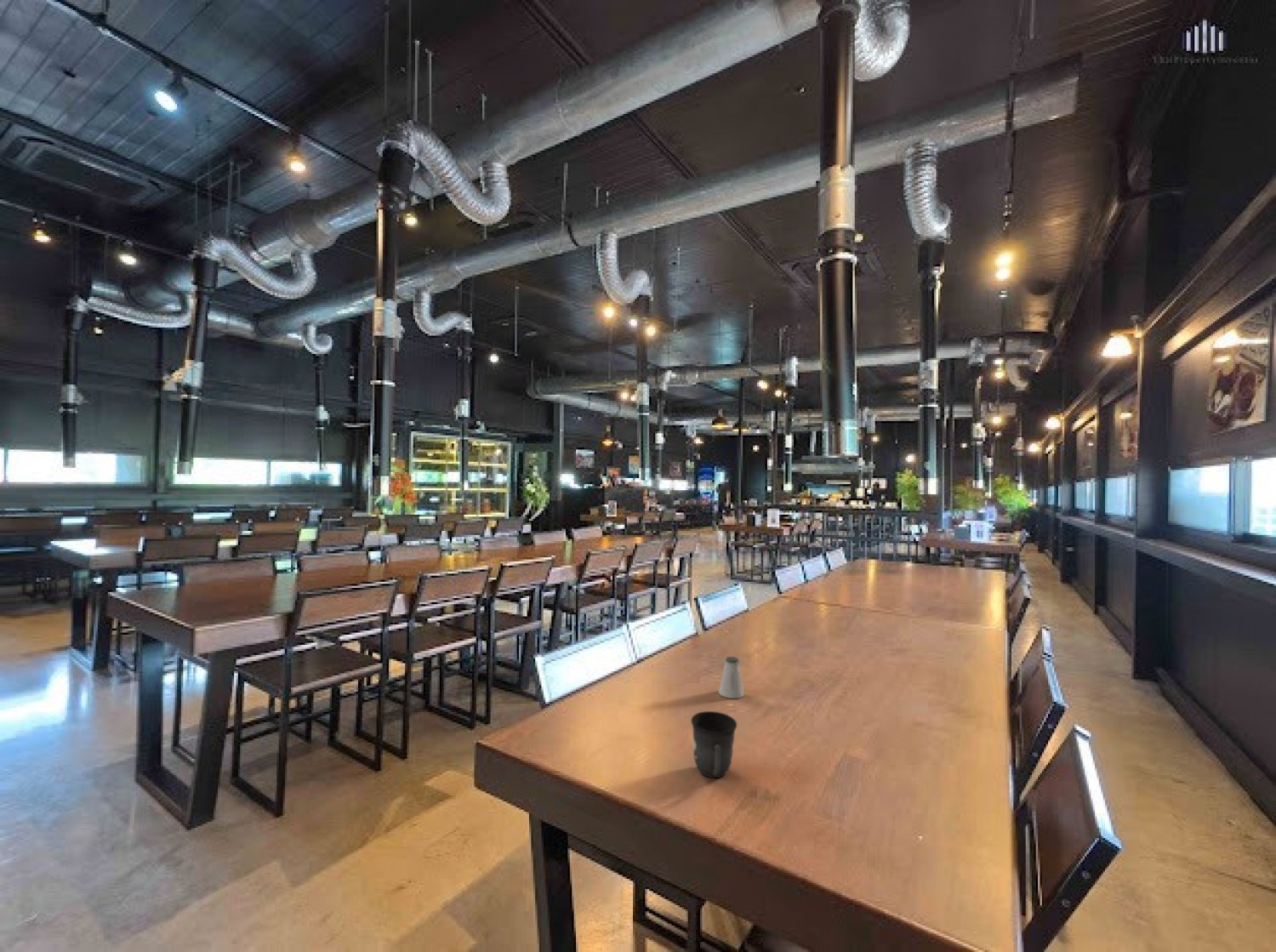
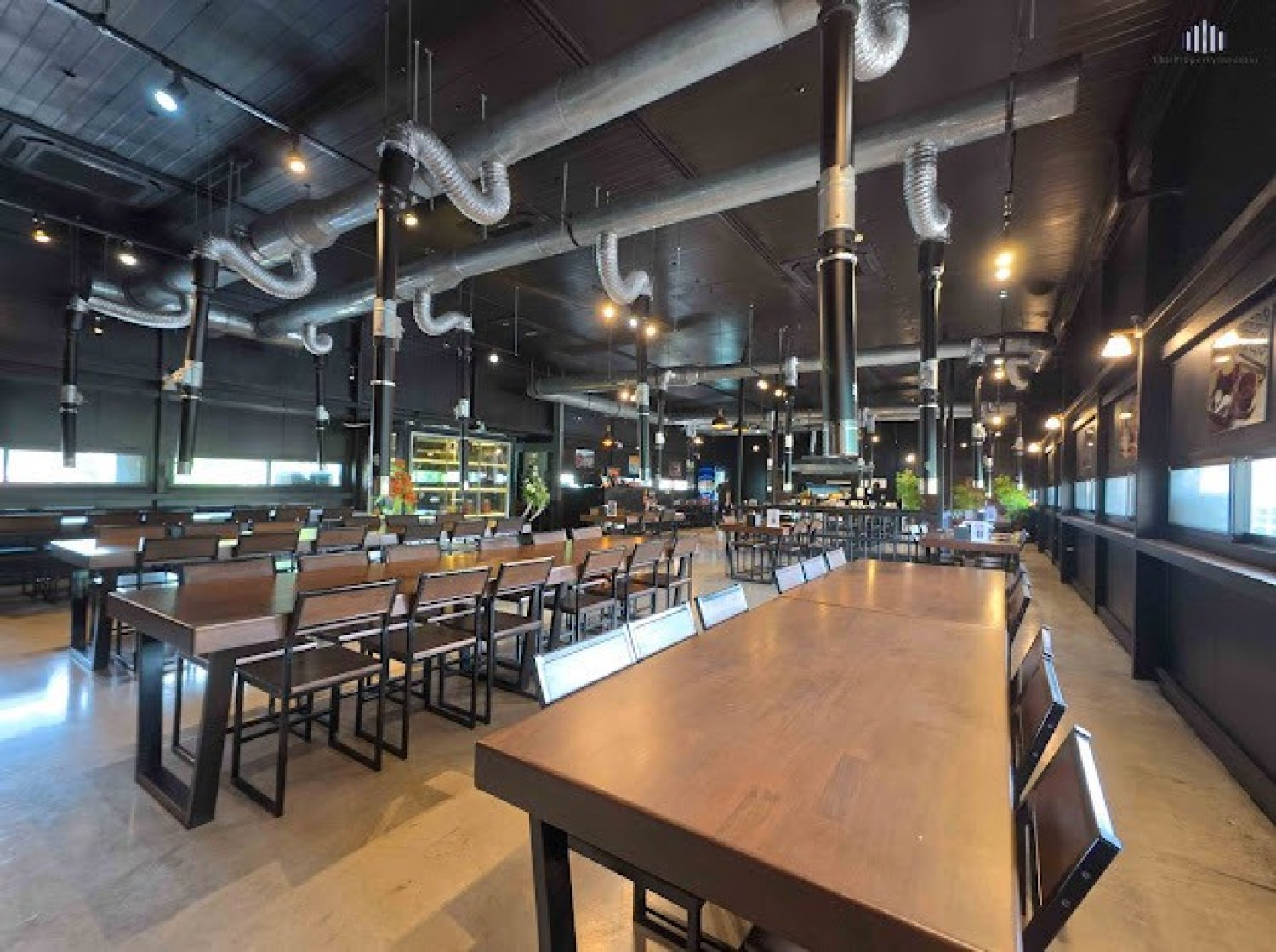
- saltshaker [718,656,745,699]
- mug [690,710,738,778]
